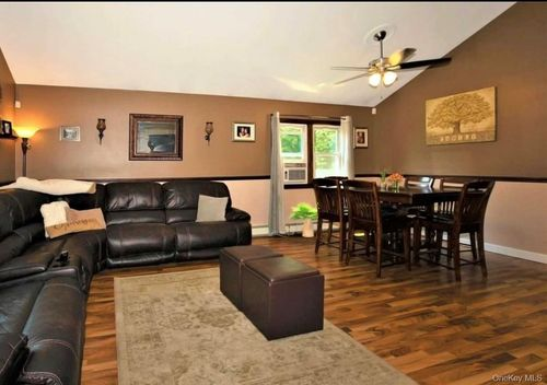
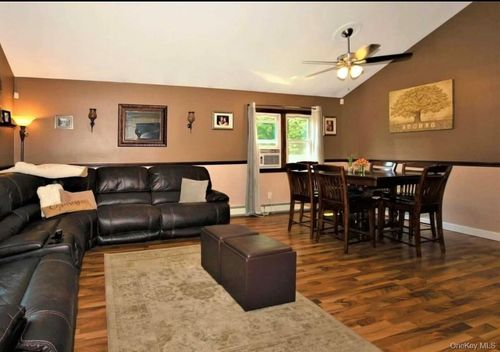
- potted plant [289,201,318,238]
